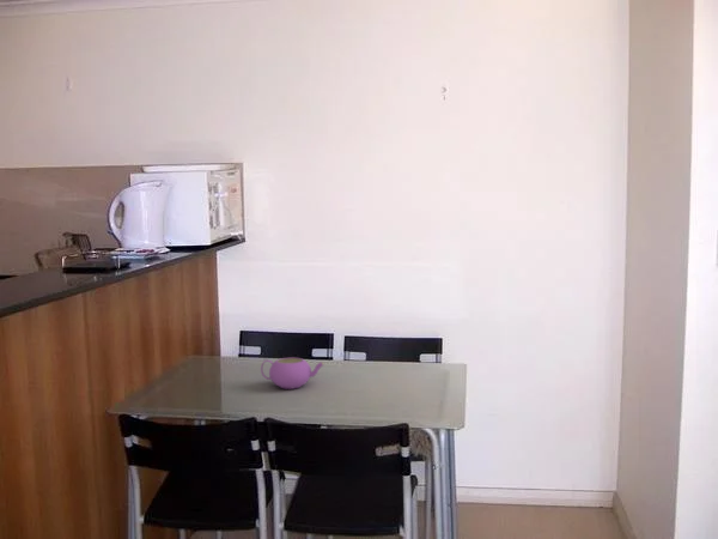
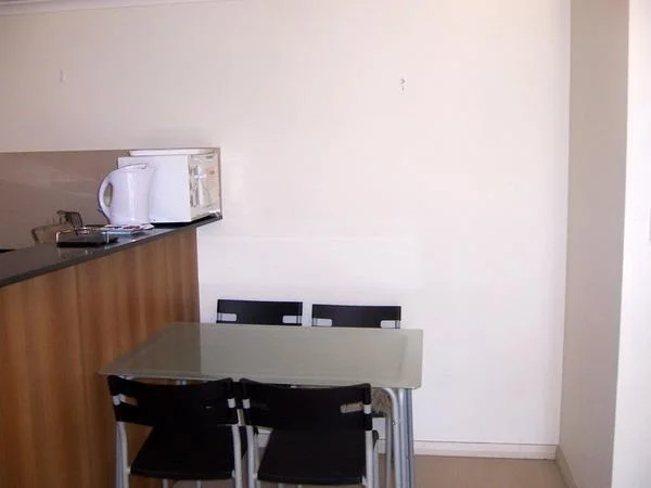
- teapot [260,357,325,390]
